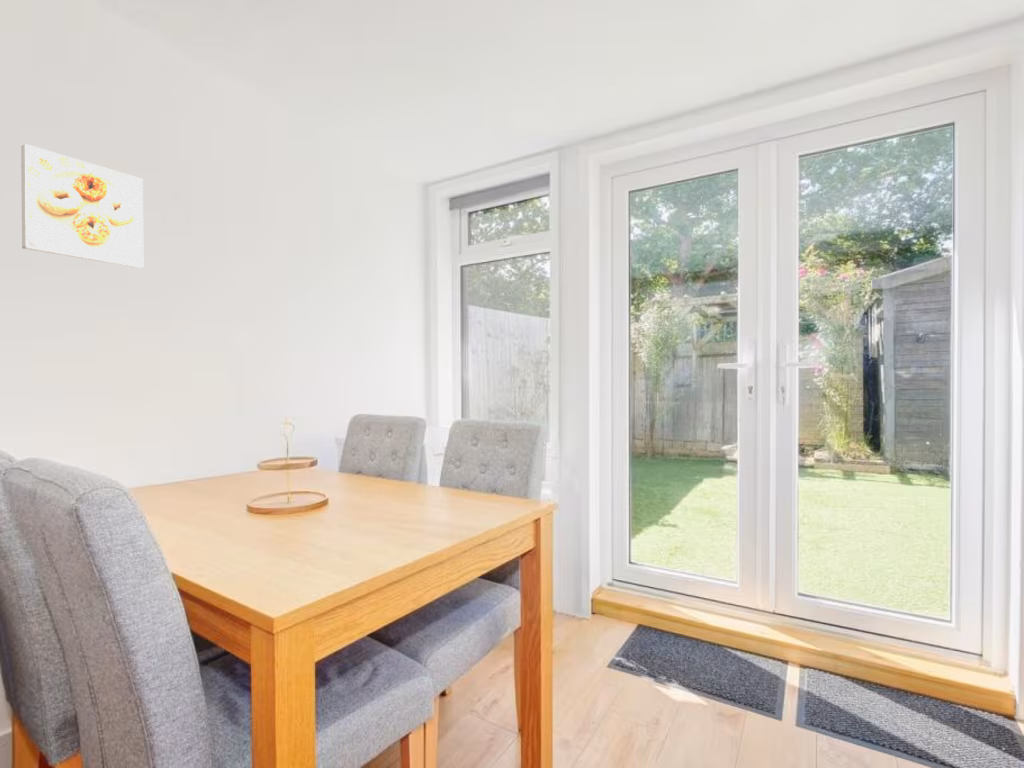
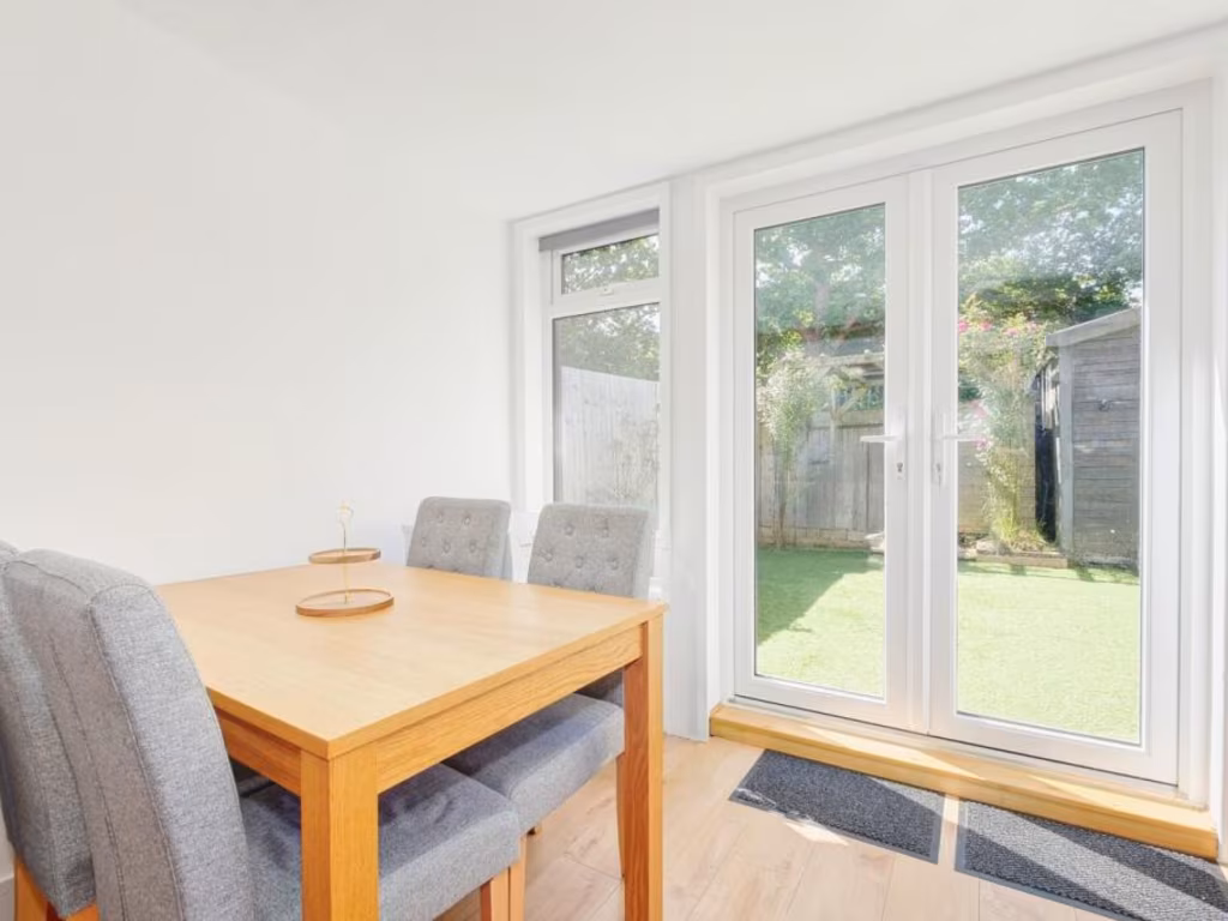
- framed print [20,143,144,269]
